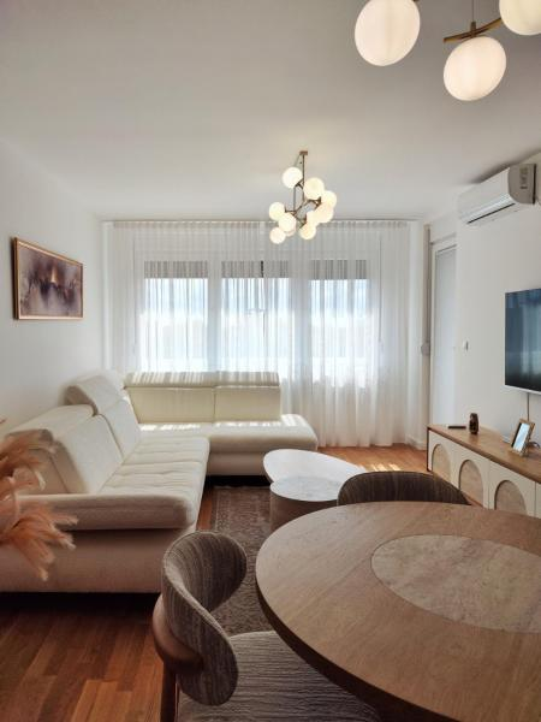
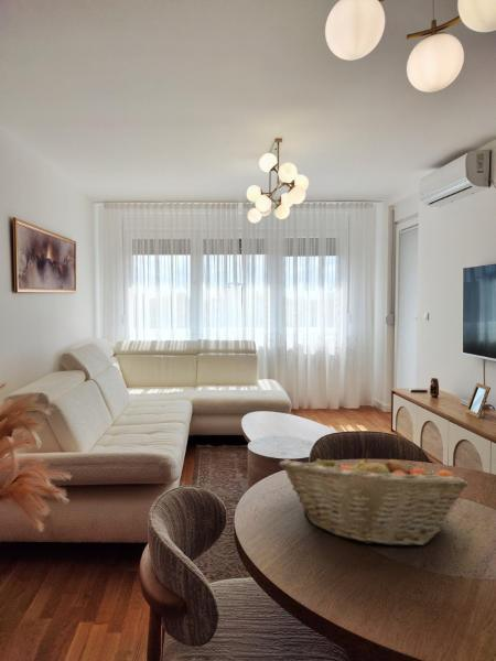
+ fruit basket [278,451,470,546]
